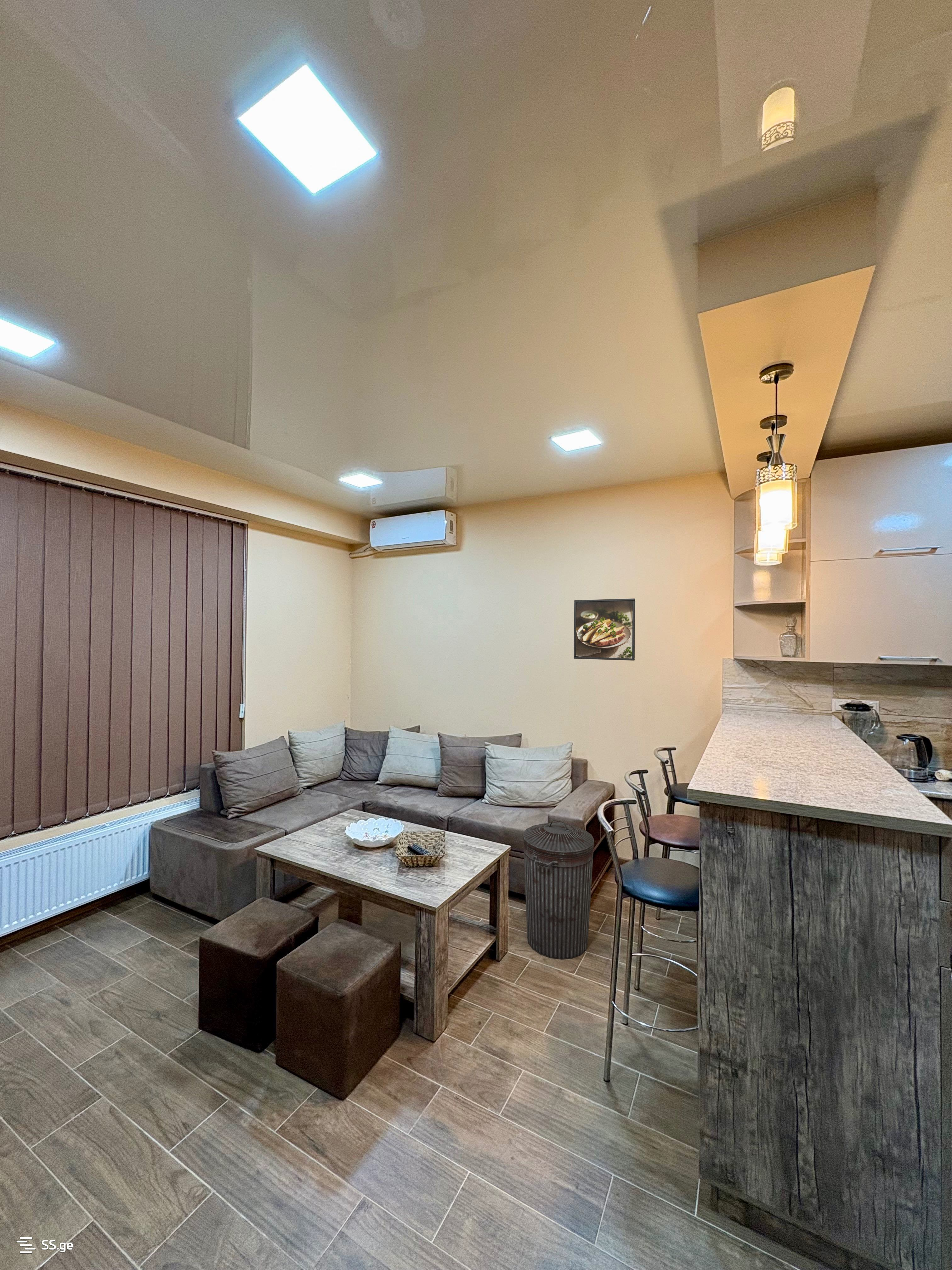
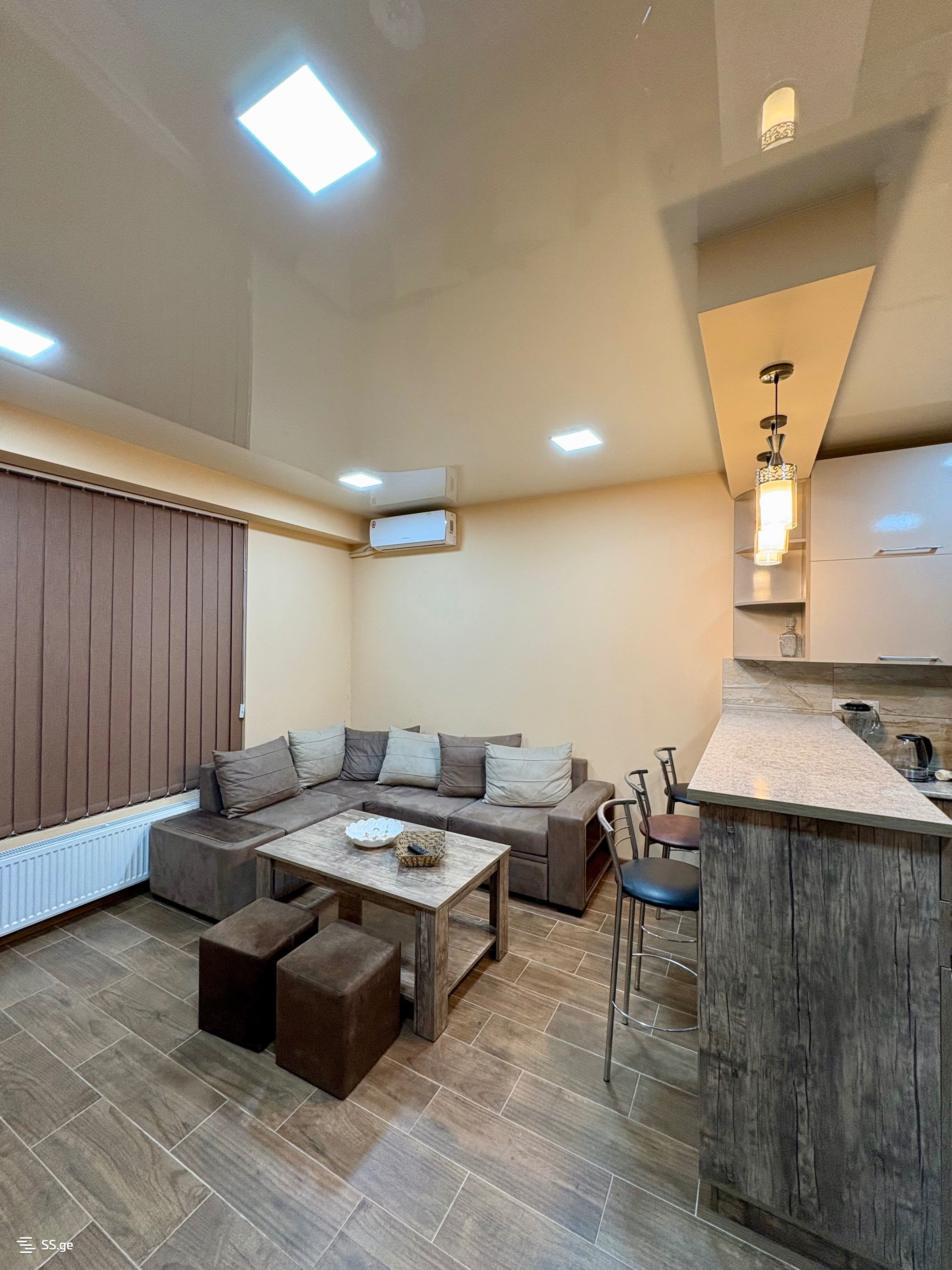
- trash can [523,819,595,960]
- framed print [573,598,636,661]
